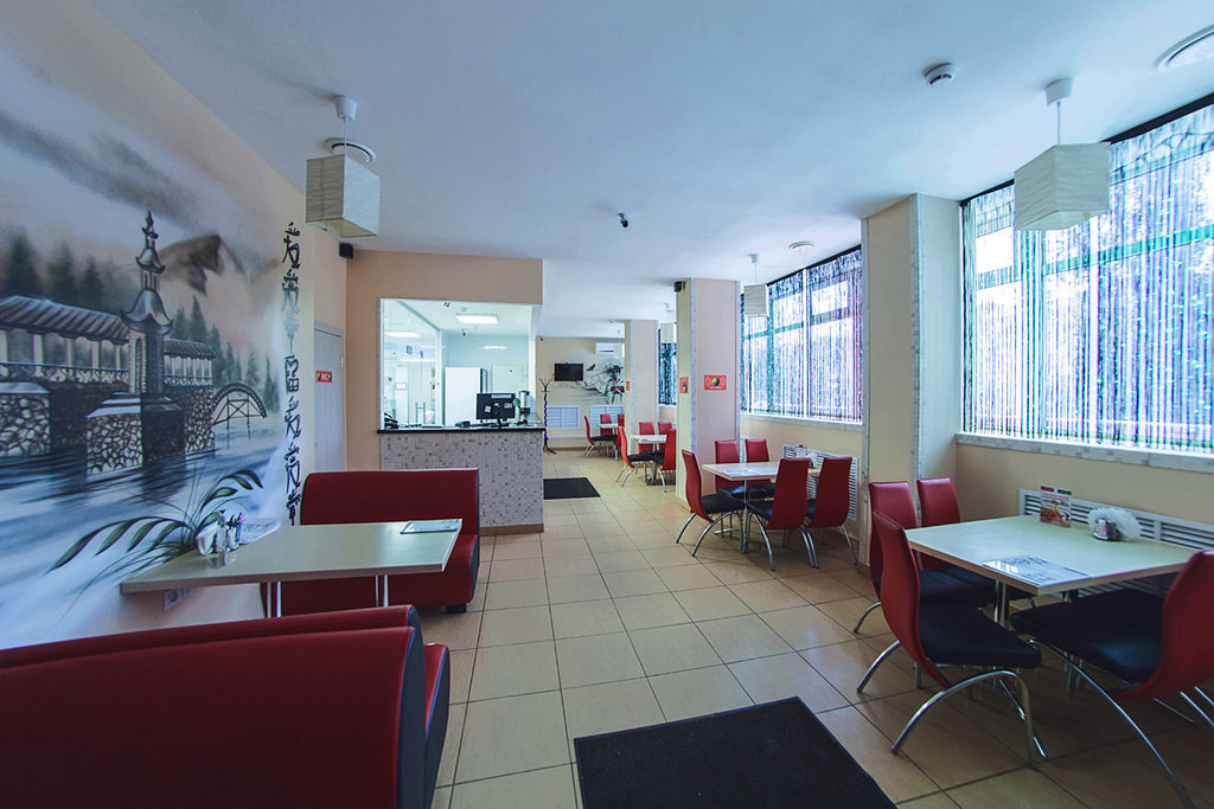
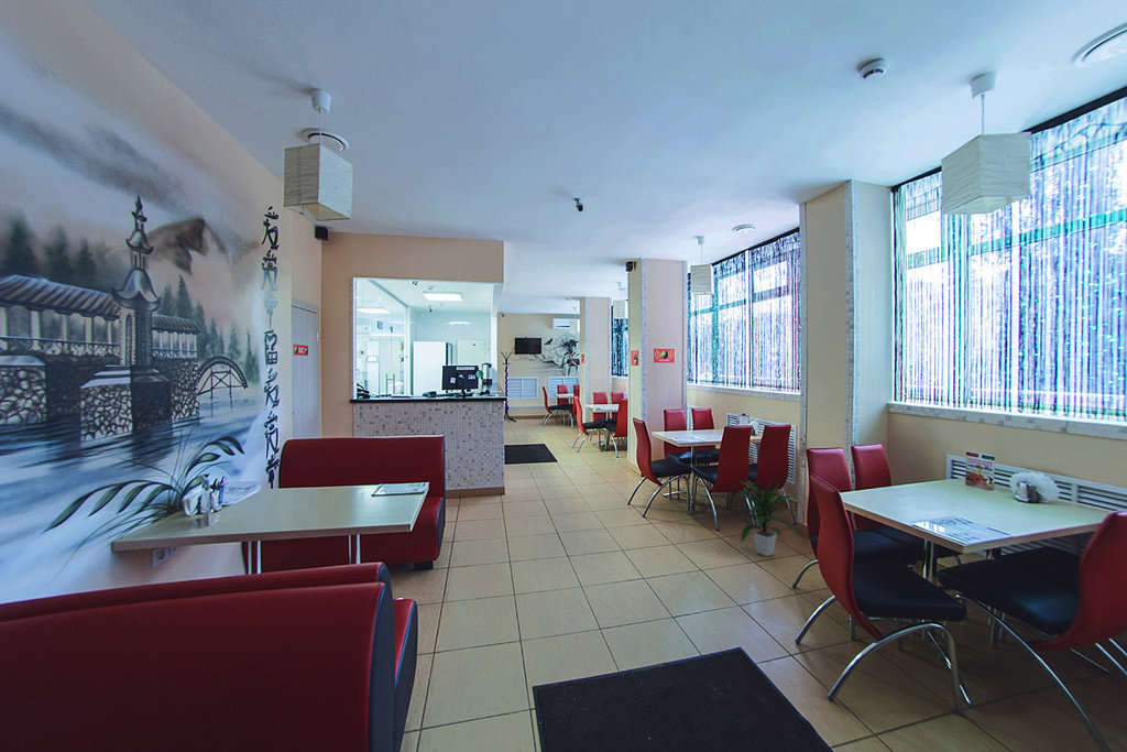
+ indoor plant [737,481,798,557]
